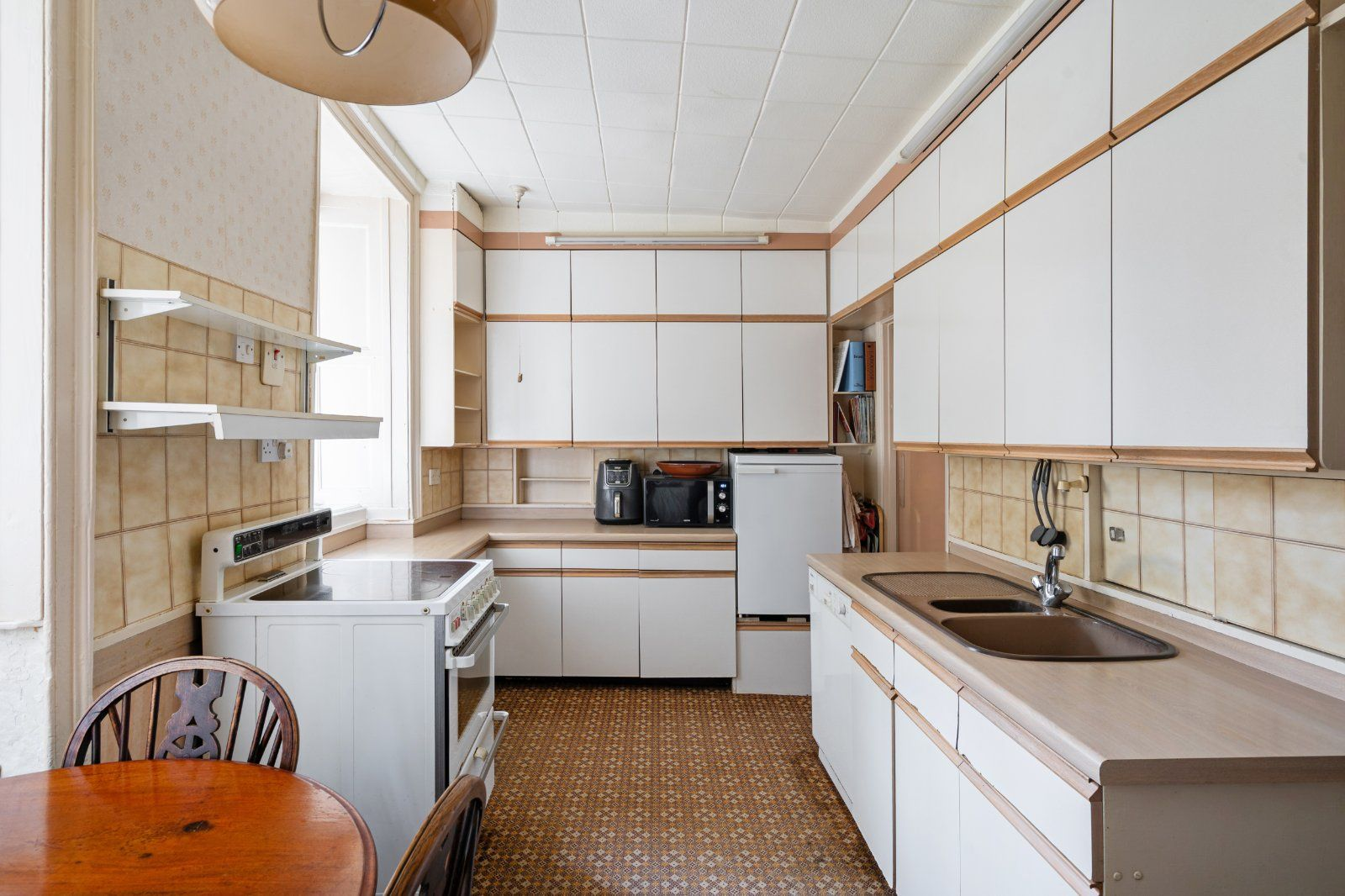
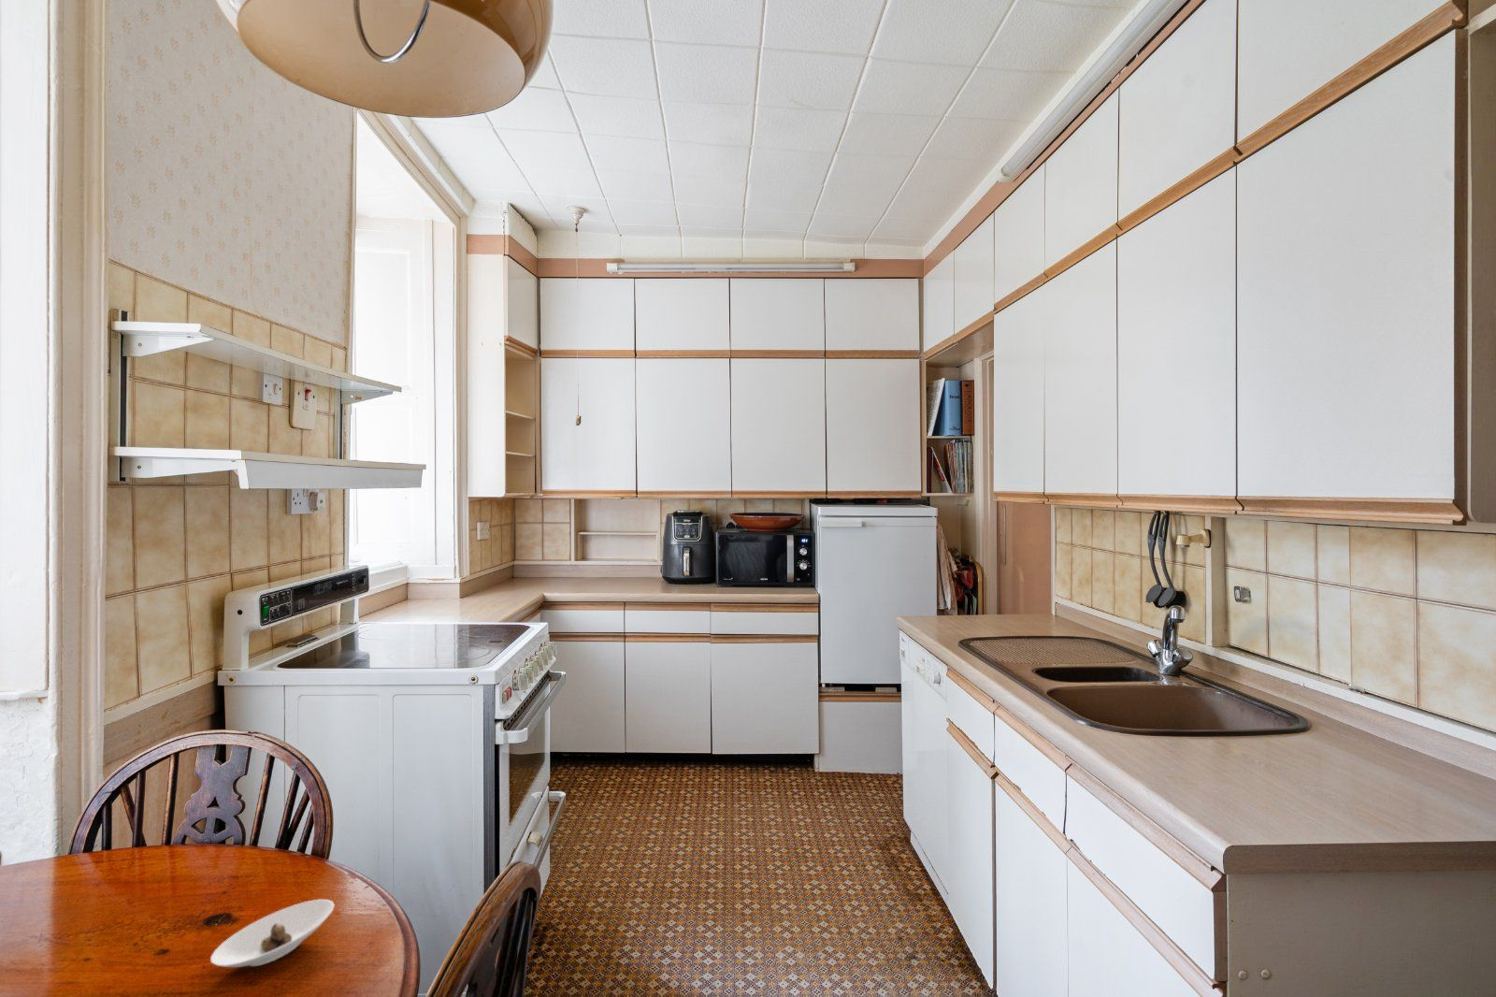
+ saucer [209,899,336,968]
